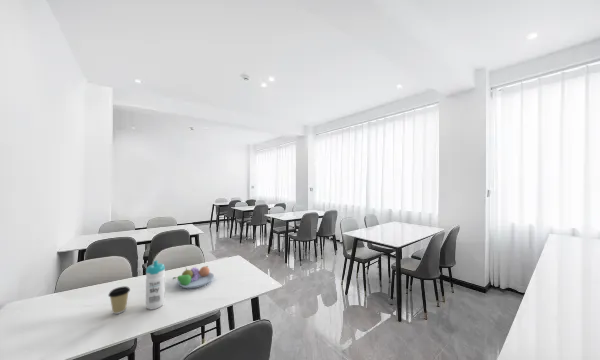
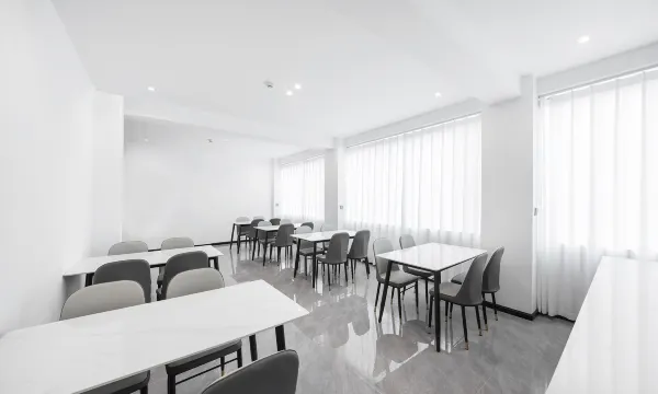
- water bottle [145,259,166,310]
- fruit bowl [172,265,215,289]
- coffee cup [107,285,131,315]
